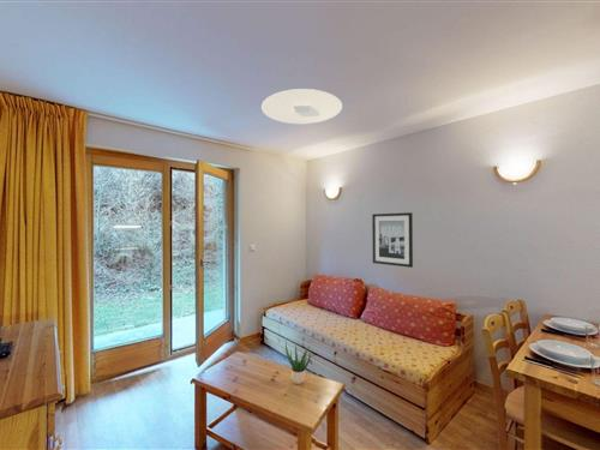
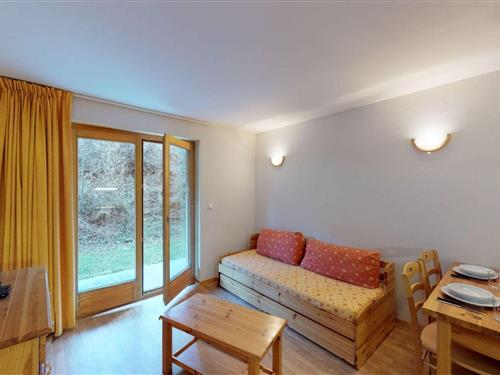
- ceiling light [260,88,343,125]
- potted plant [284,338,312,385]
- wall art [371,211,414,269]
